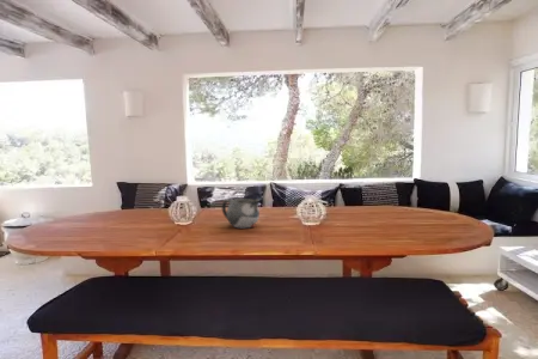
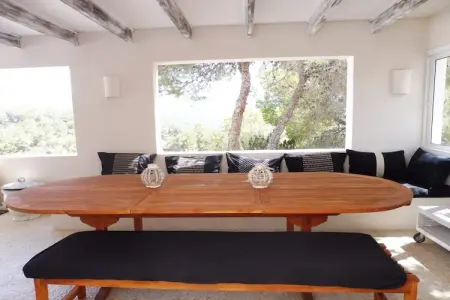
- teapot [221,197,261,229]
